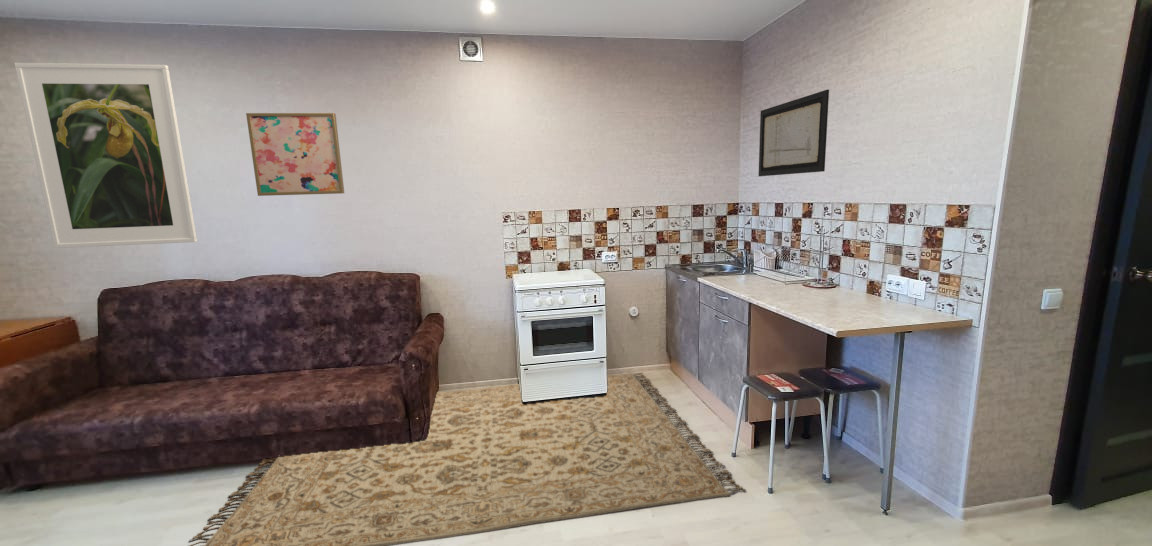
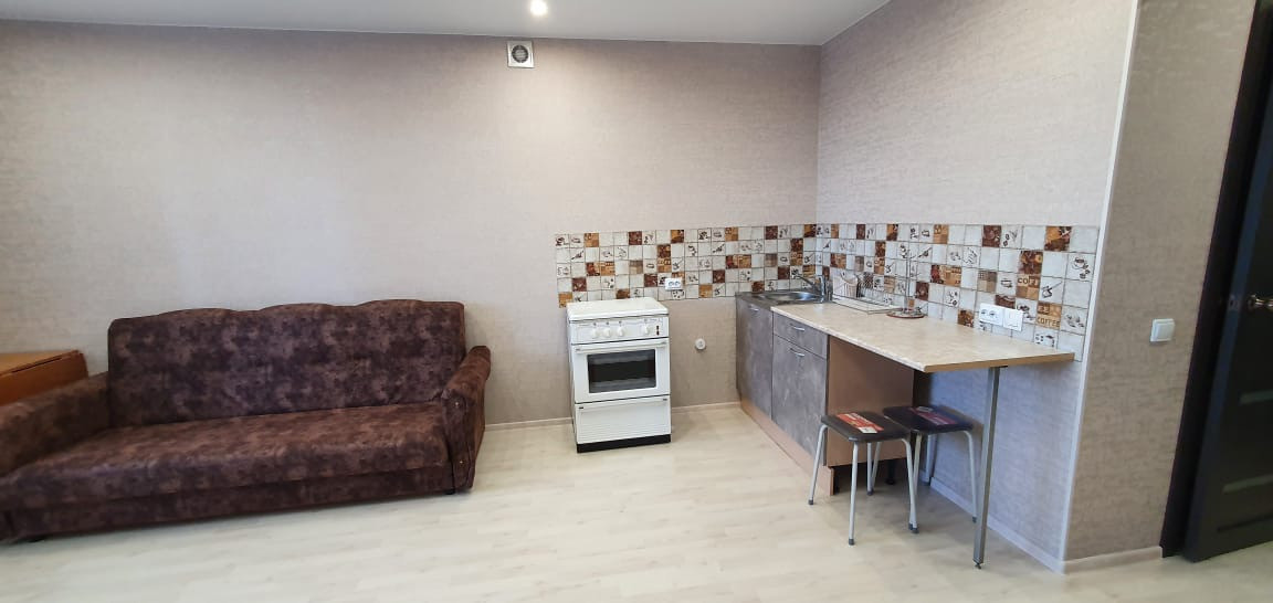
- wall art [758,88,830,177]
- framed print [14,62,198,249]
- rug [188,372,747,546]
- wall art [245,112,345,197]
